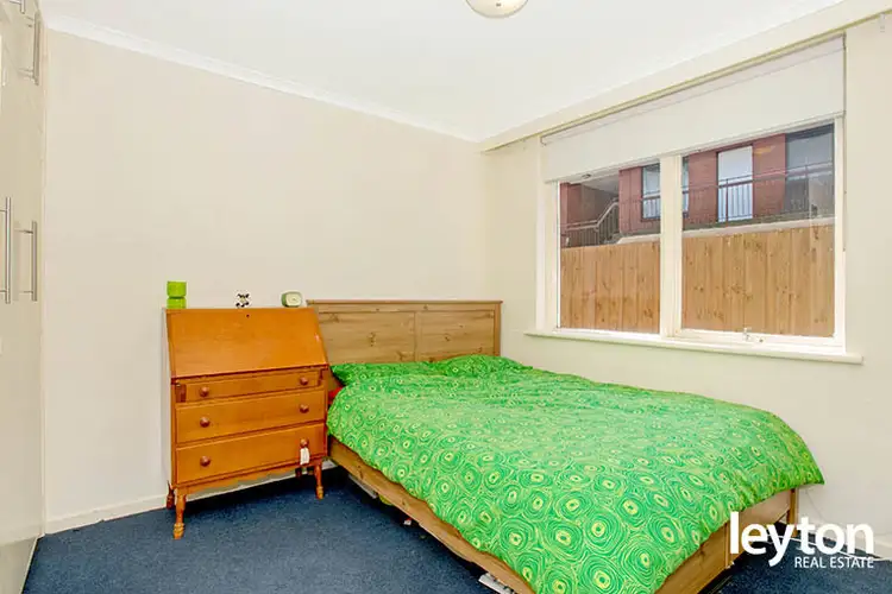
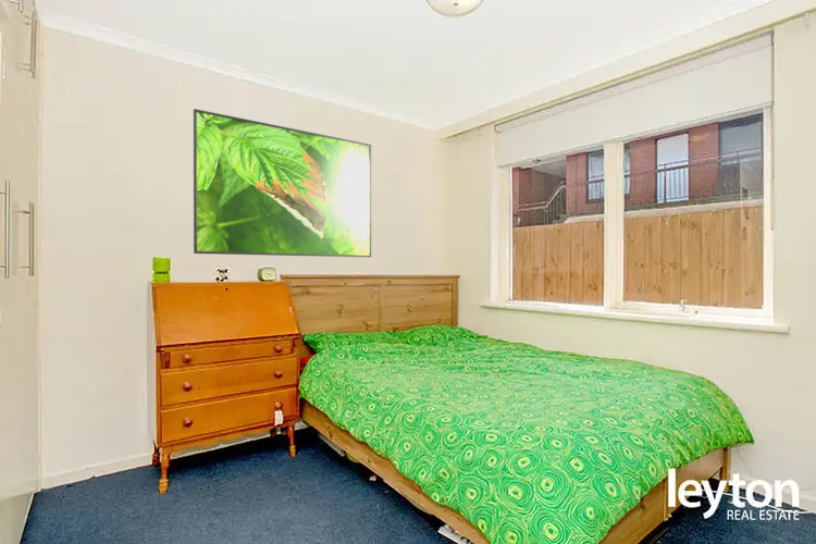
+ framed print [193,108,372,258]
